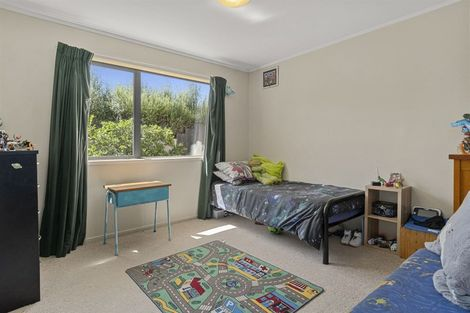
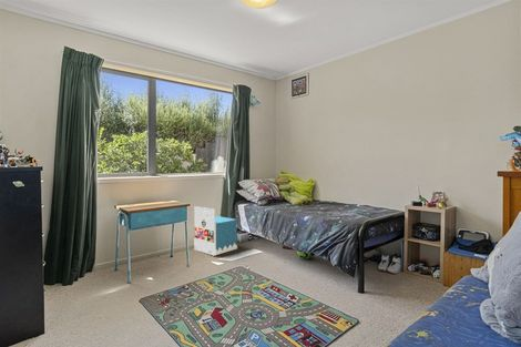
+ toy box [193,205,238,256]
